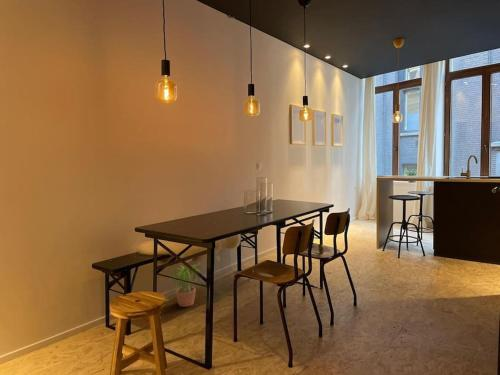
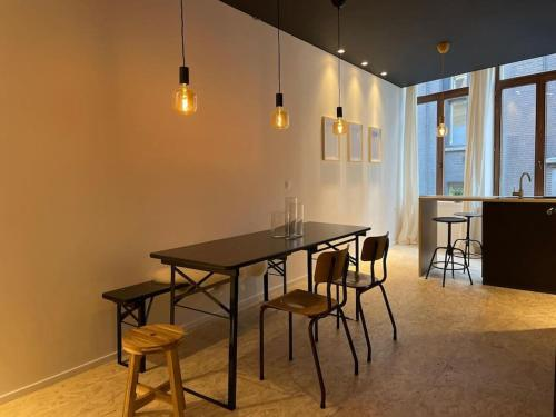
- potted plant [169,264,202,308]
